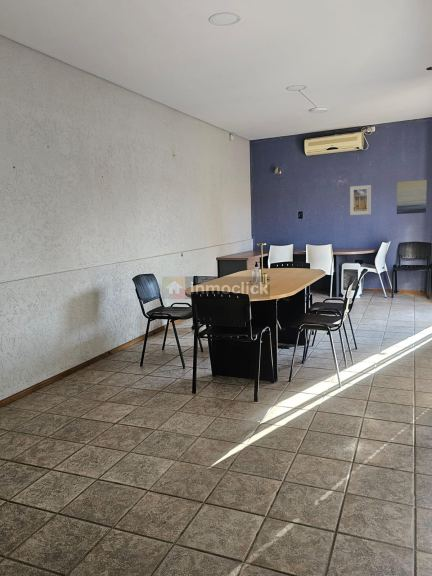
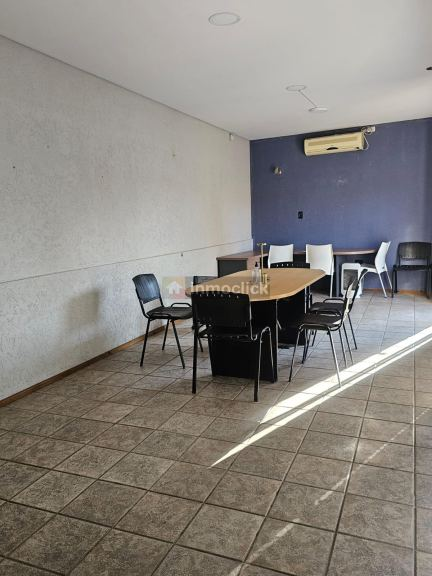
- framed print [349,184,372,216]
- wall art [396,179,428,215]
